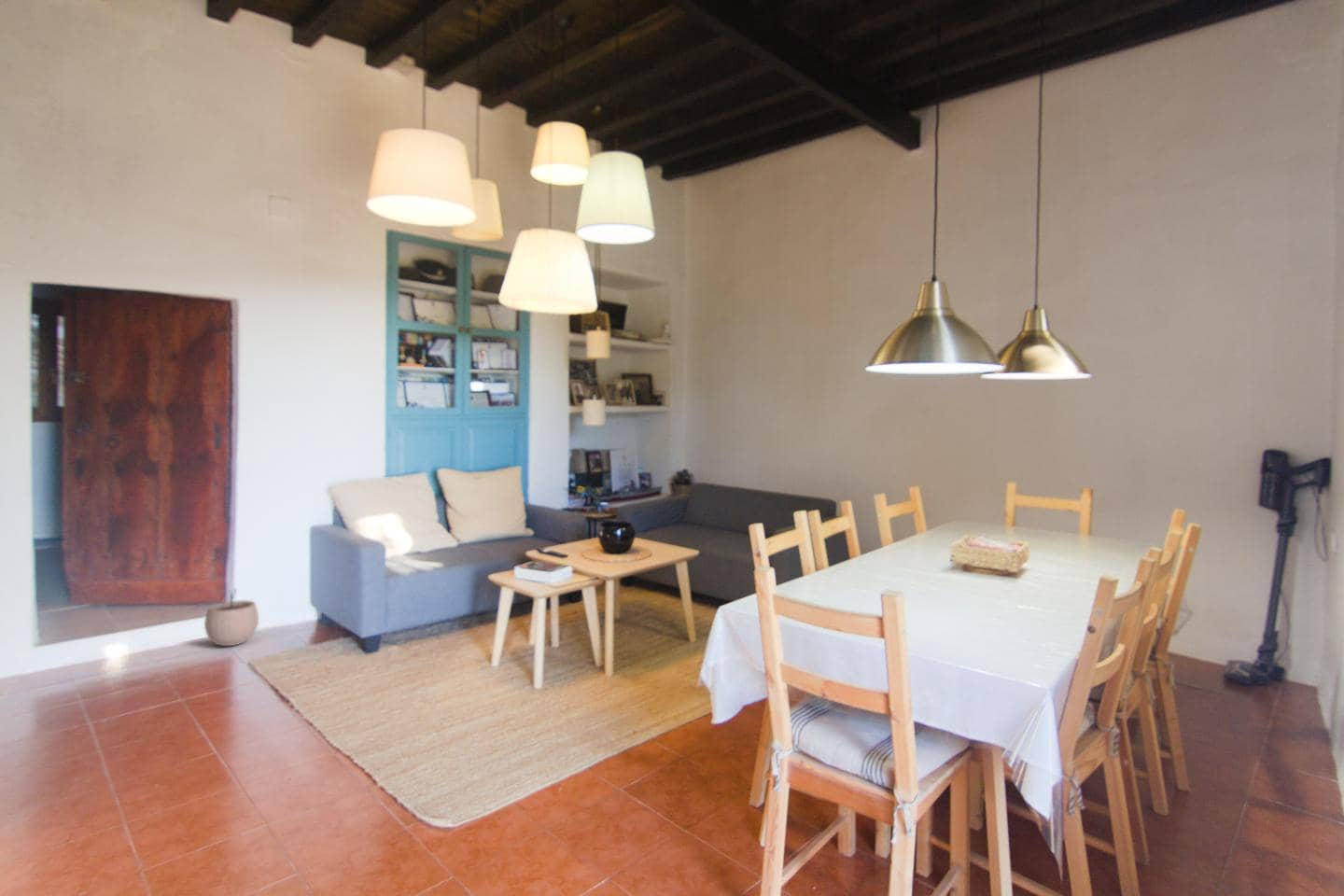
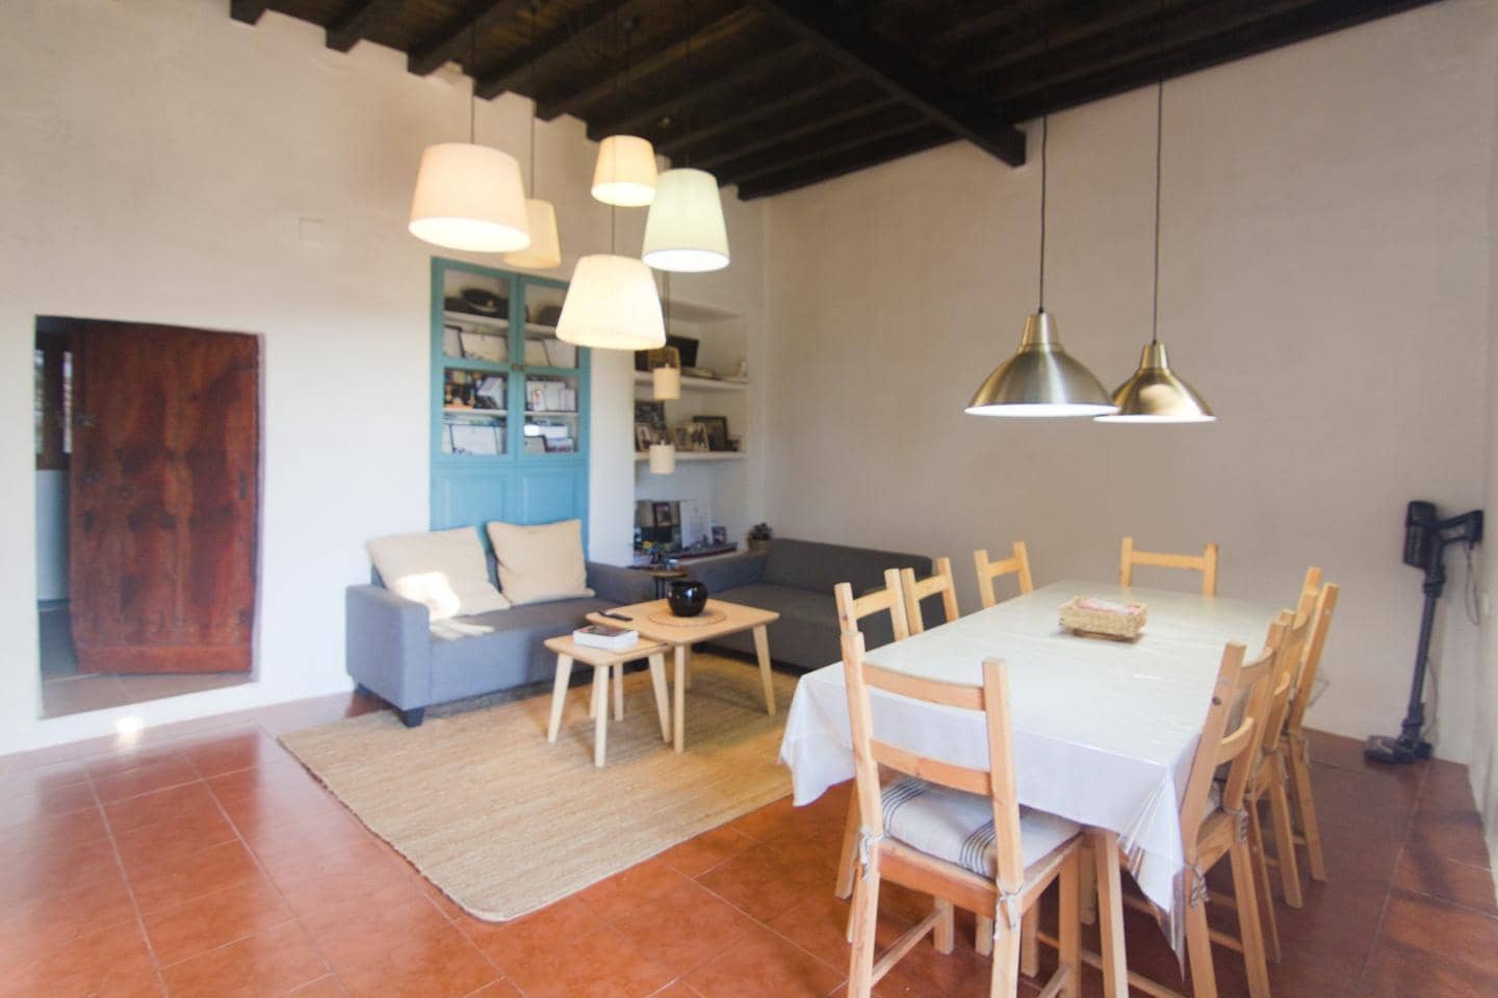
- plant pot [203,587,259,647]
